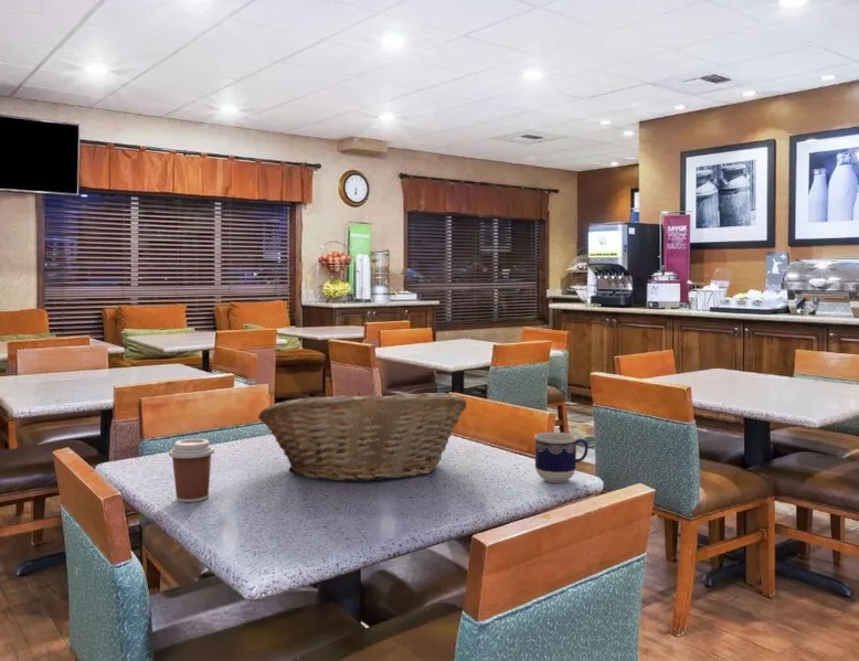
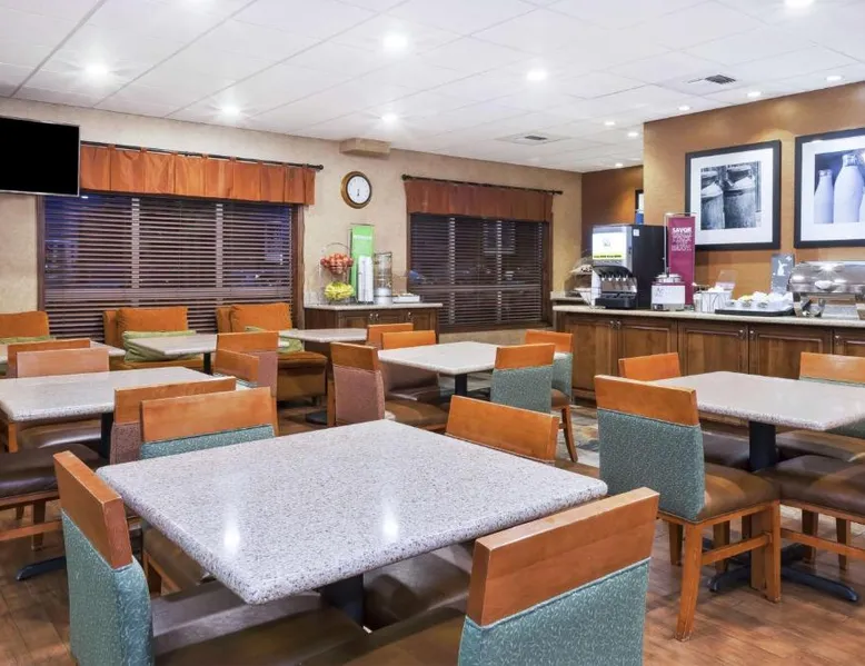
- cup [533,431,590,483]
- fruit basket [257,391,468,482]
- coffee cup [168,438,215,503]
